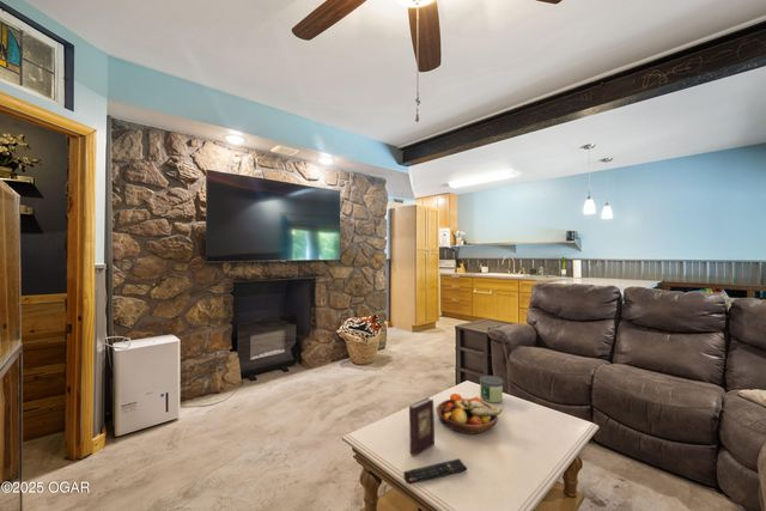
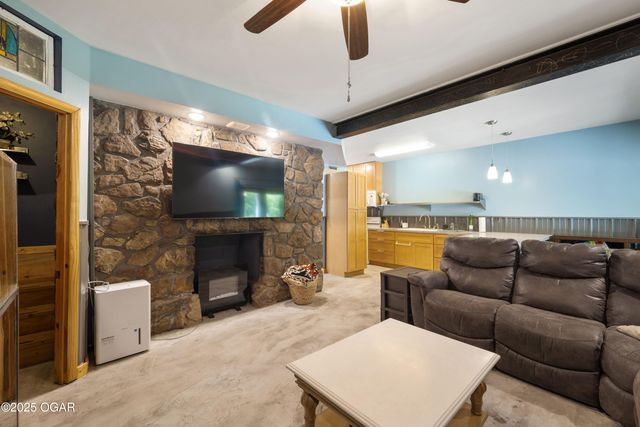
- remote control [402,457,468,486]
- book [408,396,436,457]
- candle [478,375,505,403]
- fruit bowl [436,393,504,434]
